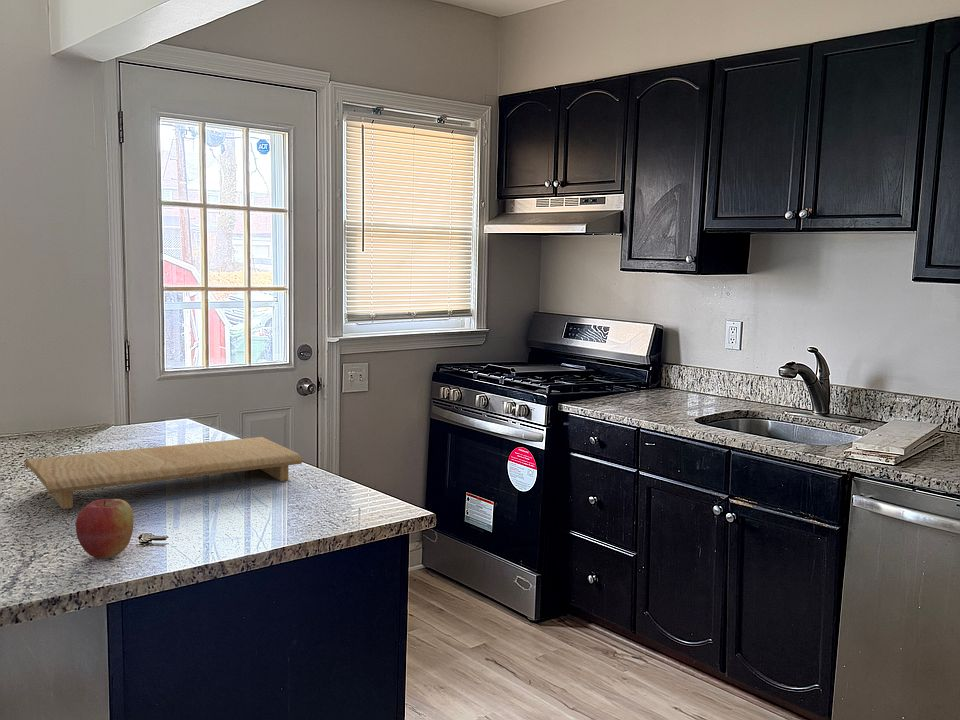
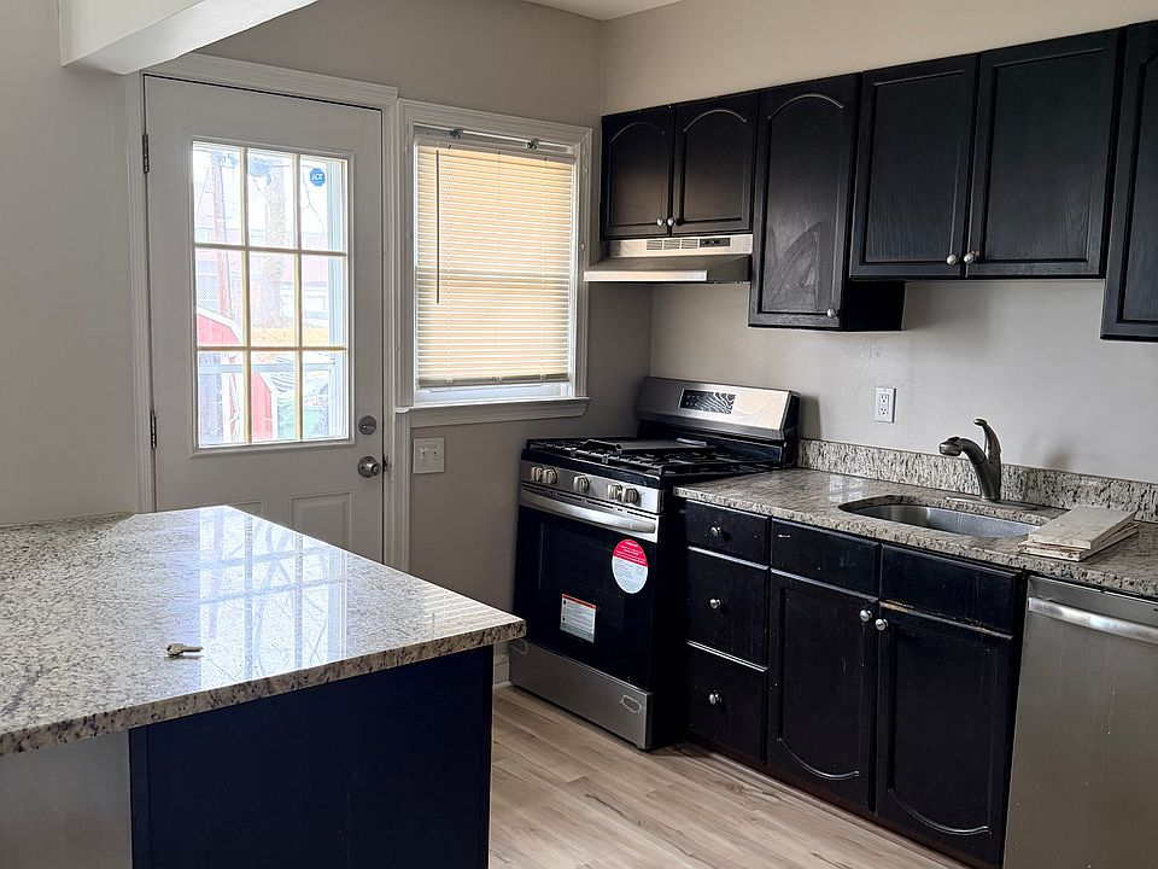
- cutting board [24,436,304,510]
- apple [75,498,134,560]
